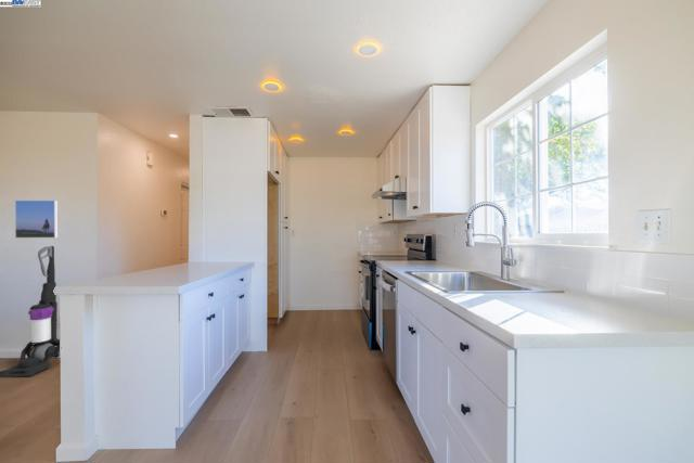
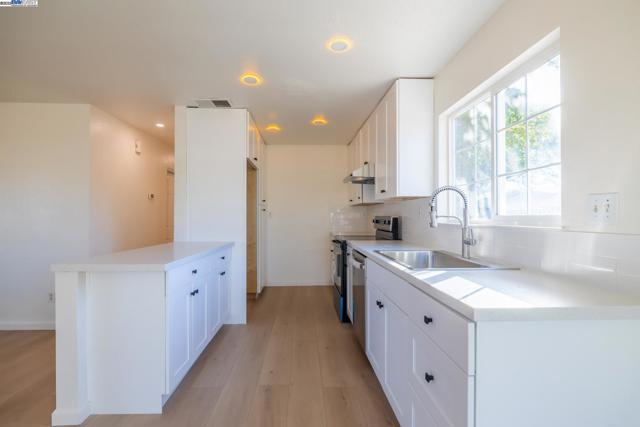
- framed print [14,200,59,240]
- vacuum cleaner [0,245,61,378]
